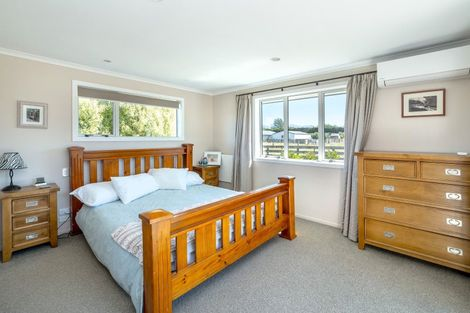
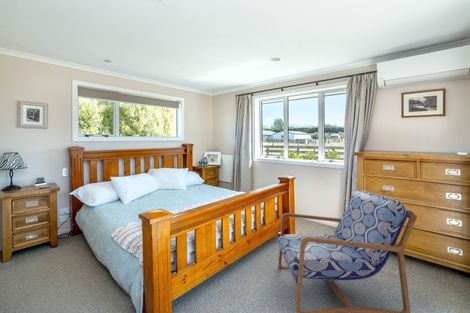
+ armchair [277,189,418,313]
